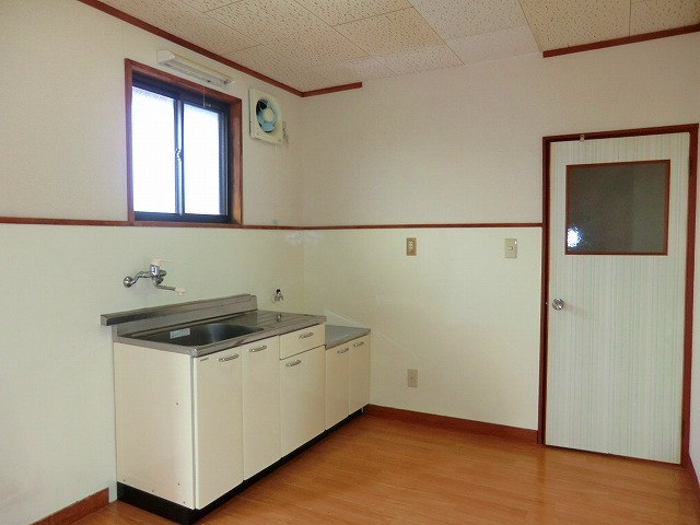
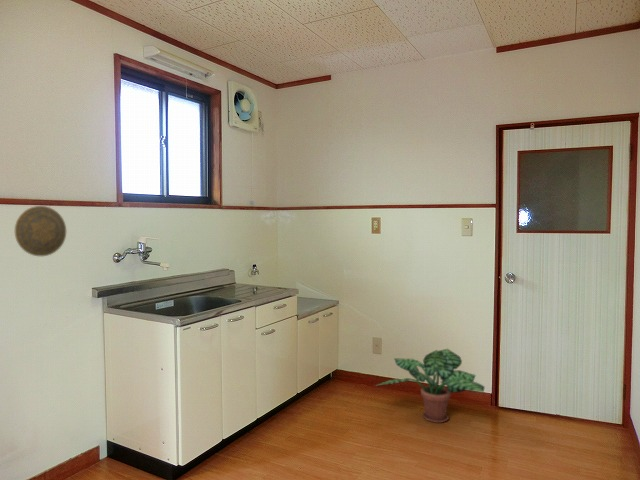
+ decorative plate [14,205,67,257]
+ potted plant [373,348,486,424]
